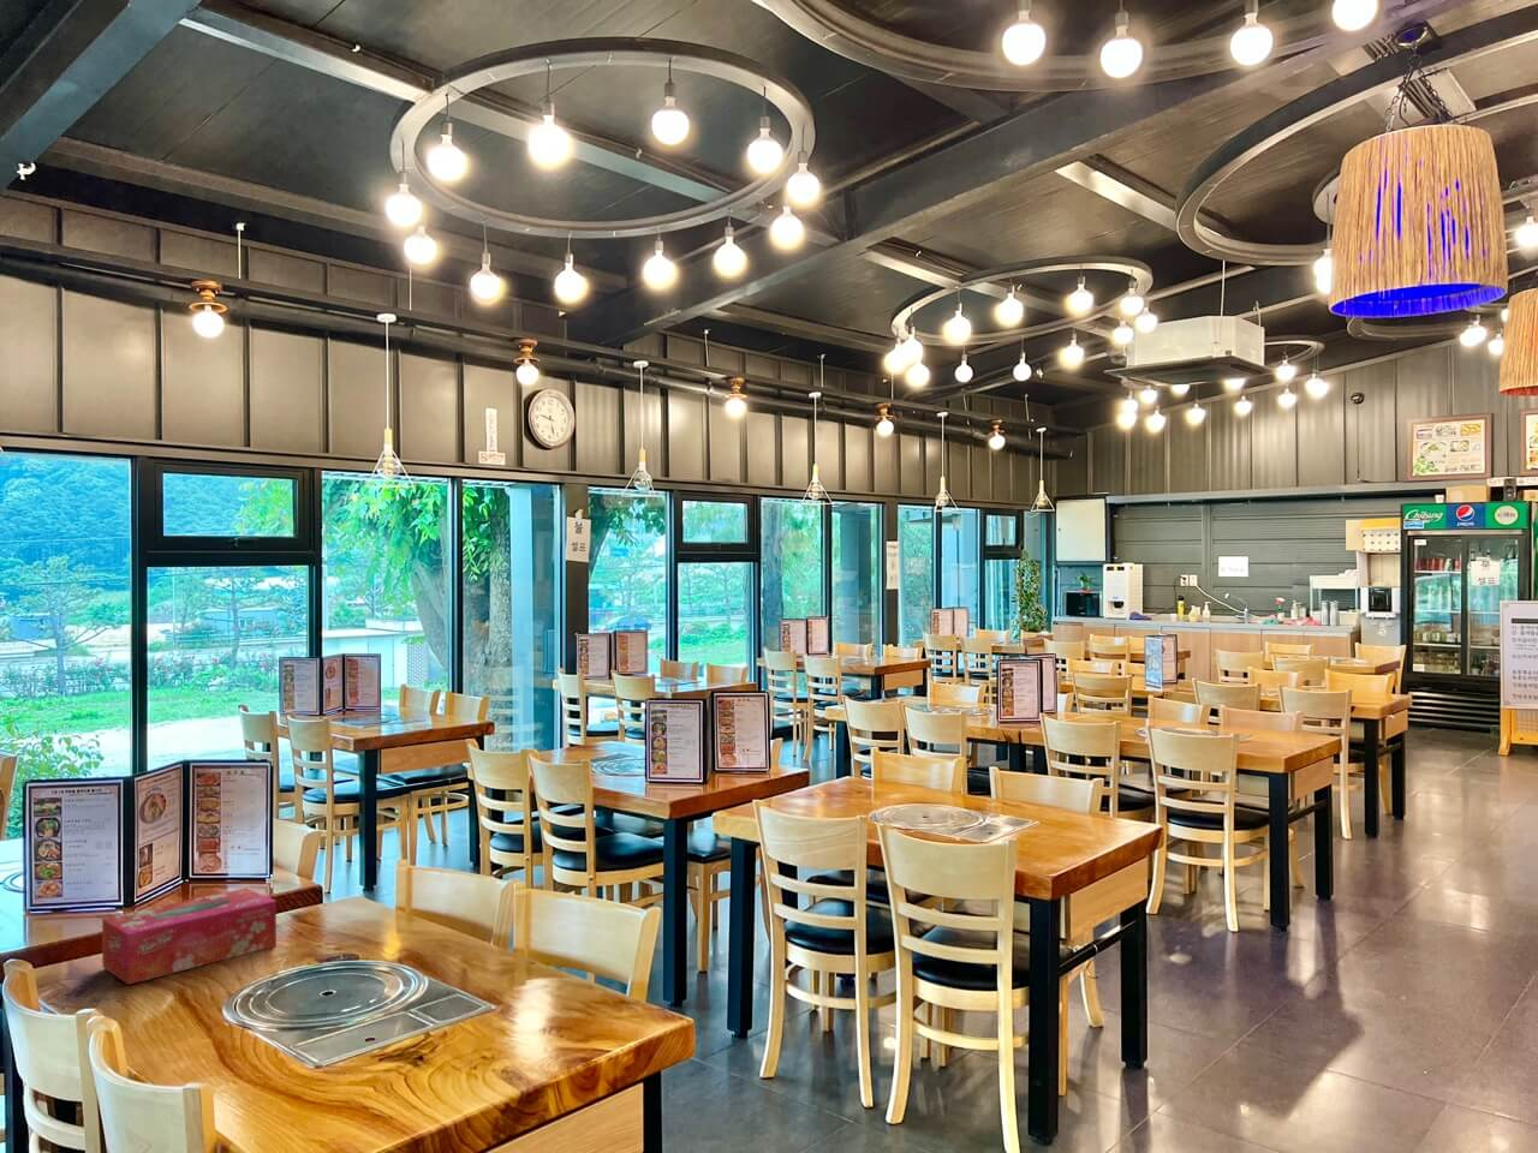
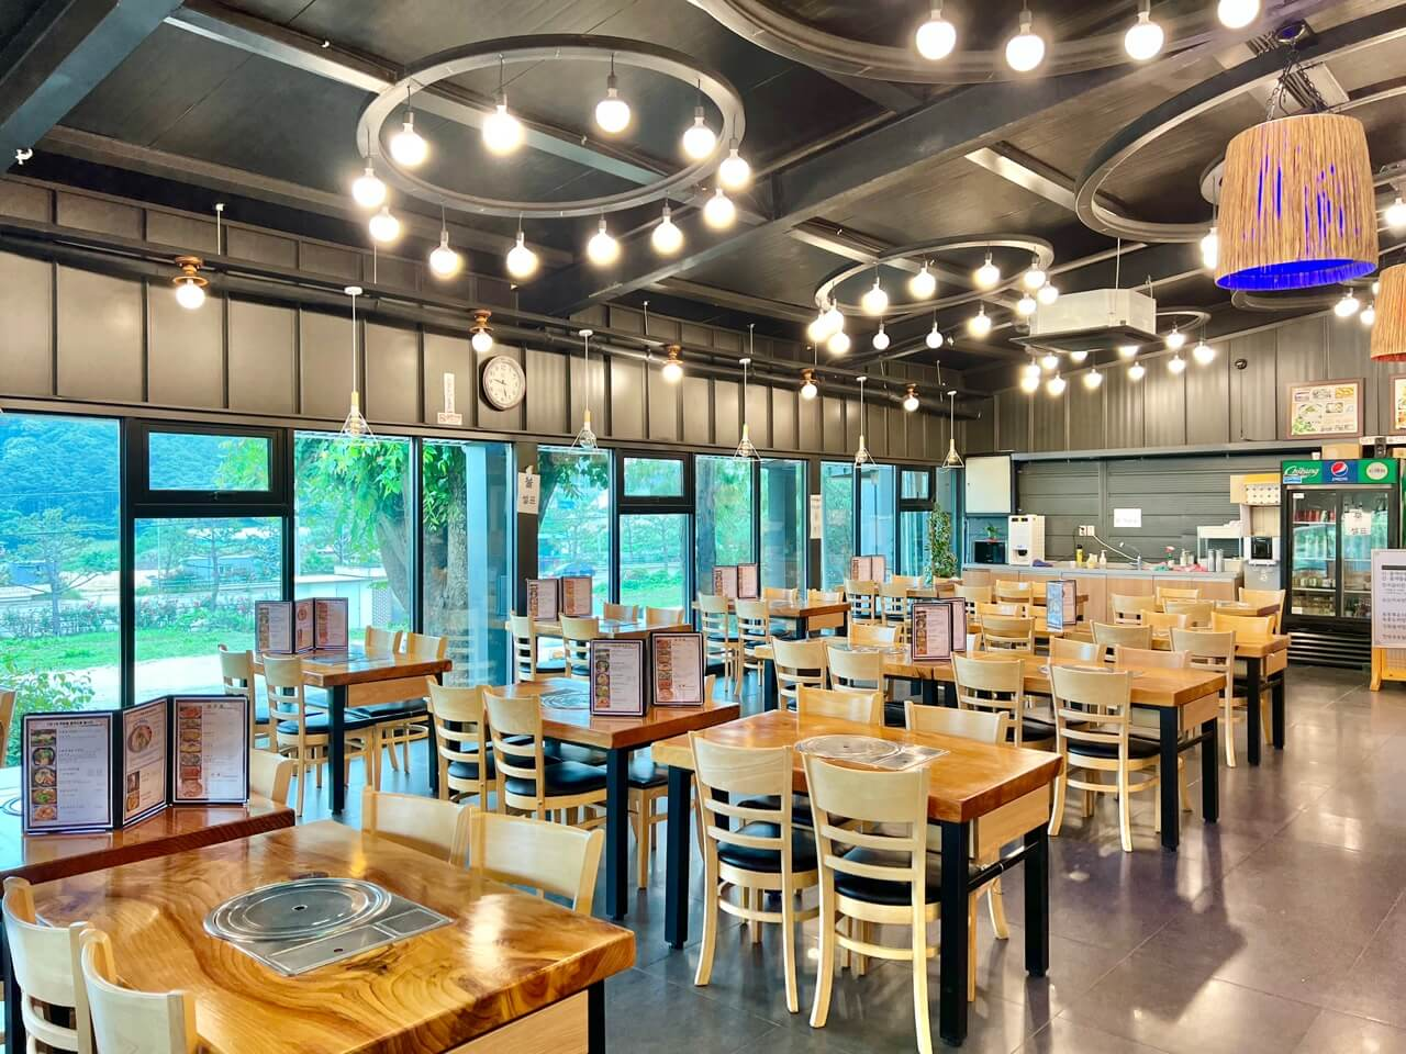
- tissue box [101,887,277,986]
